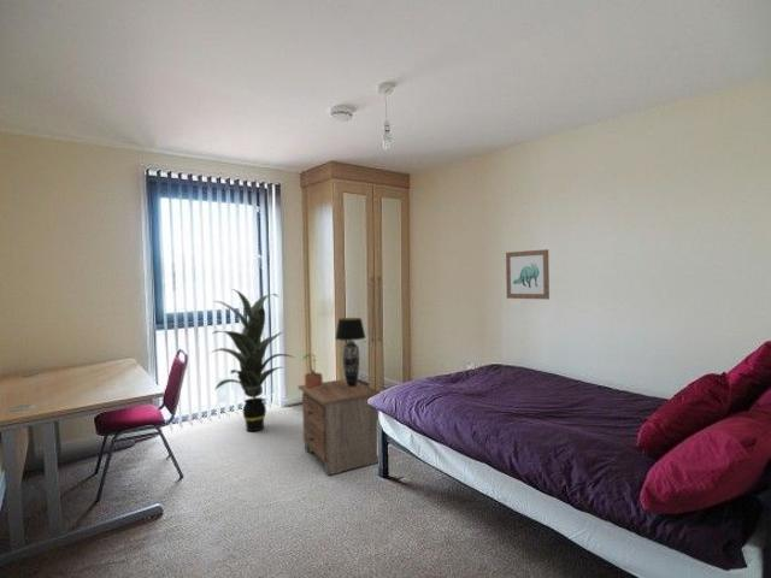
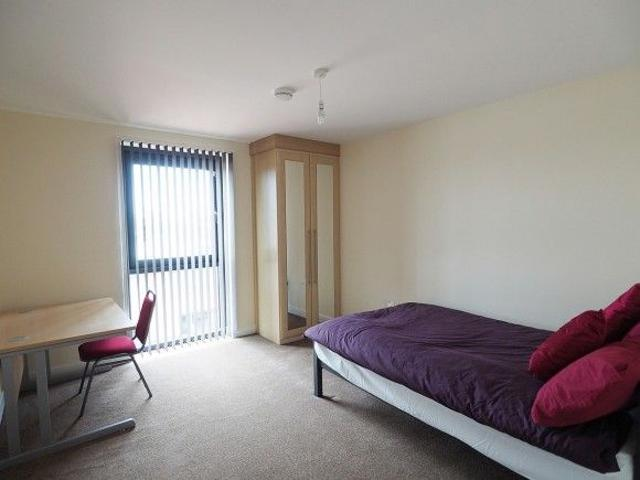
- nightstand [296,378,381,476]
- potted plant [302,353,324,389]
- indoor plant [210,288,295,432]
- wall art [505,248,551,301]
- table lamp [334,317,367,387]
